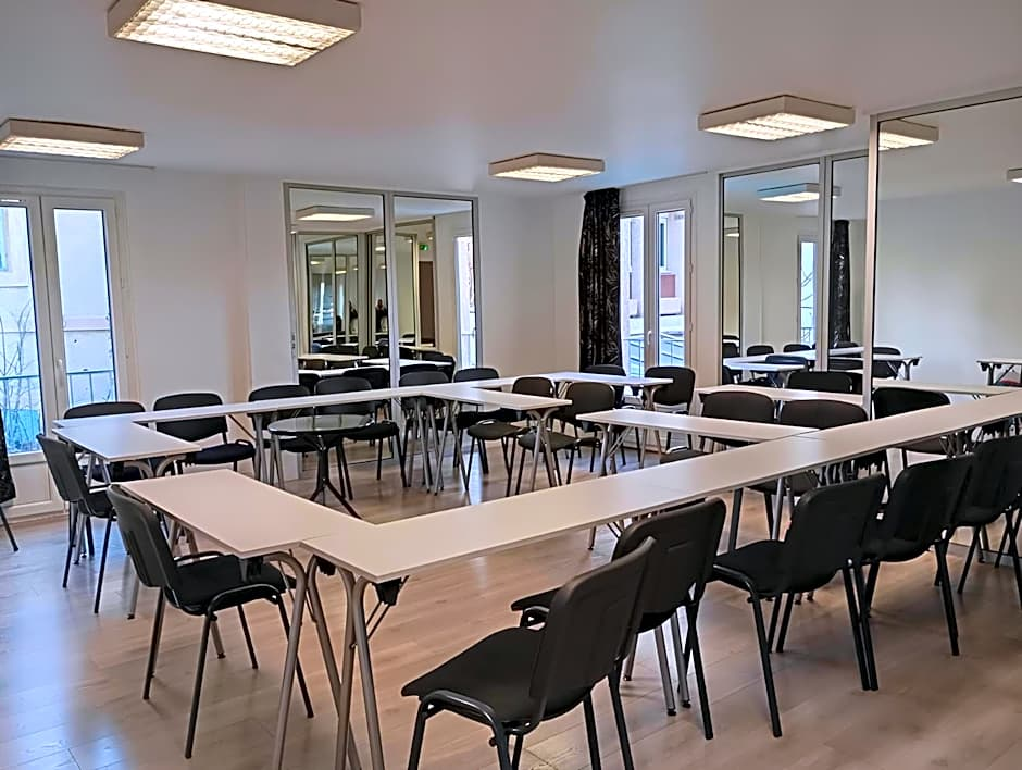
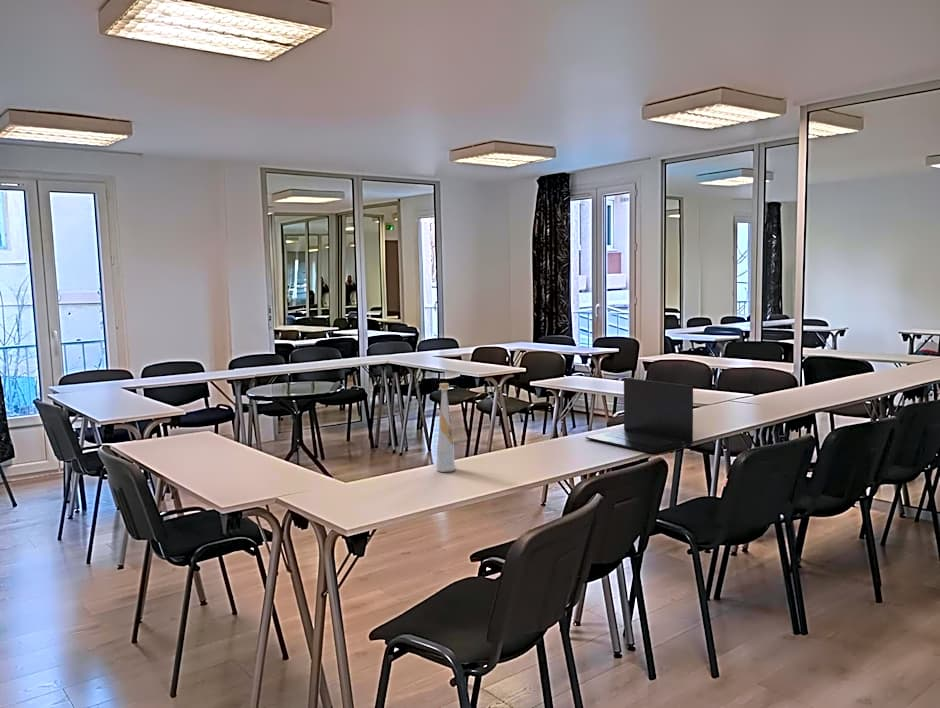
+ bottle [435,382,457,473]
+ laptop [585,377,694,454]
